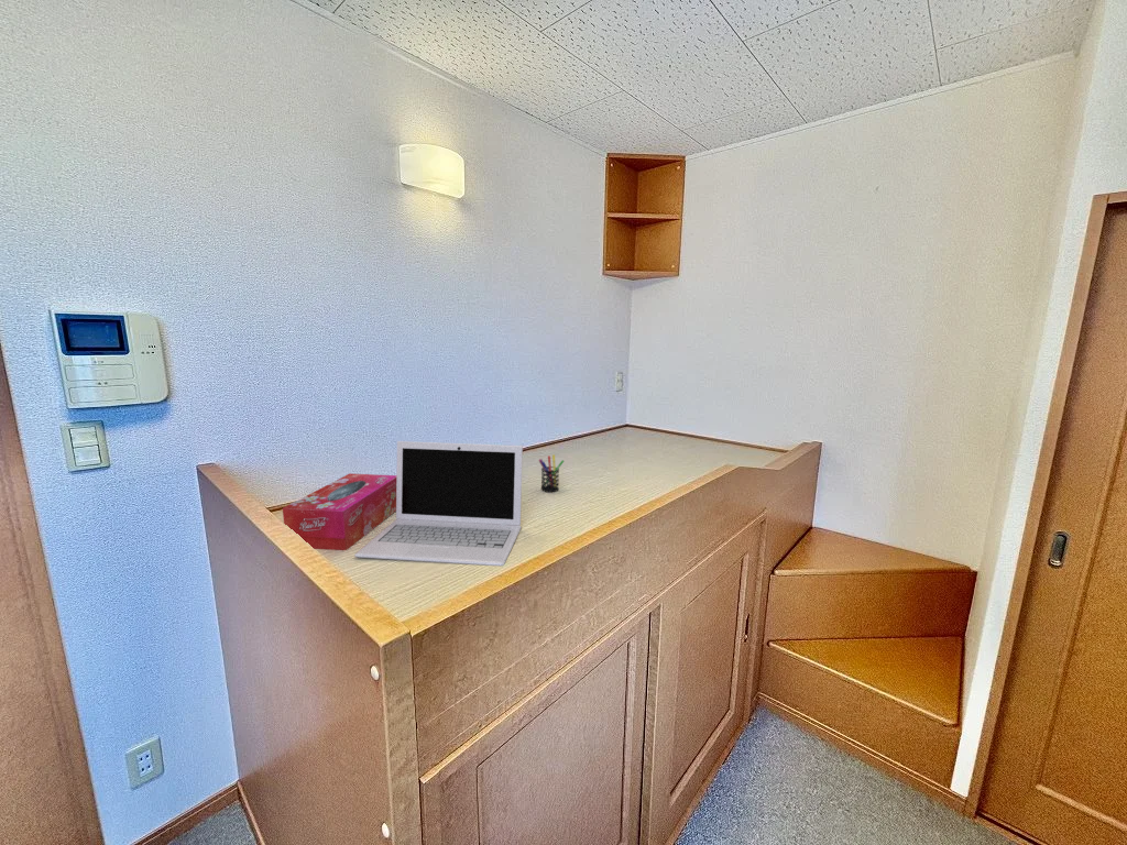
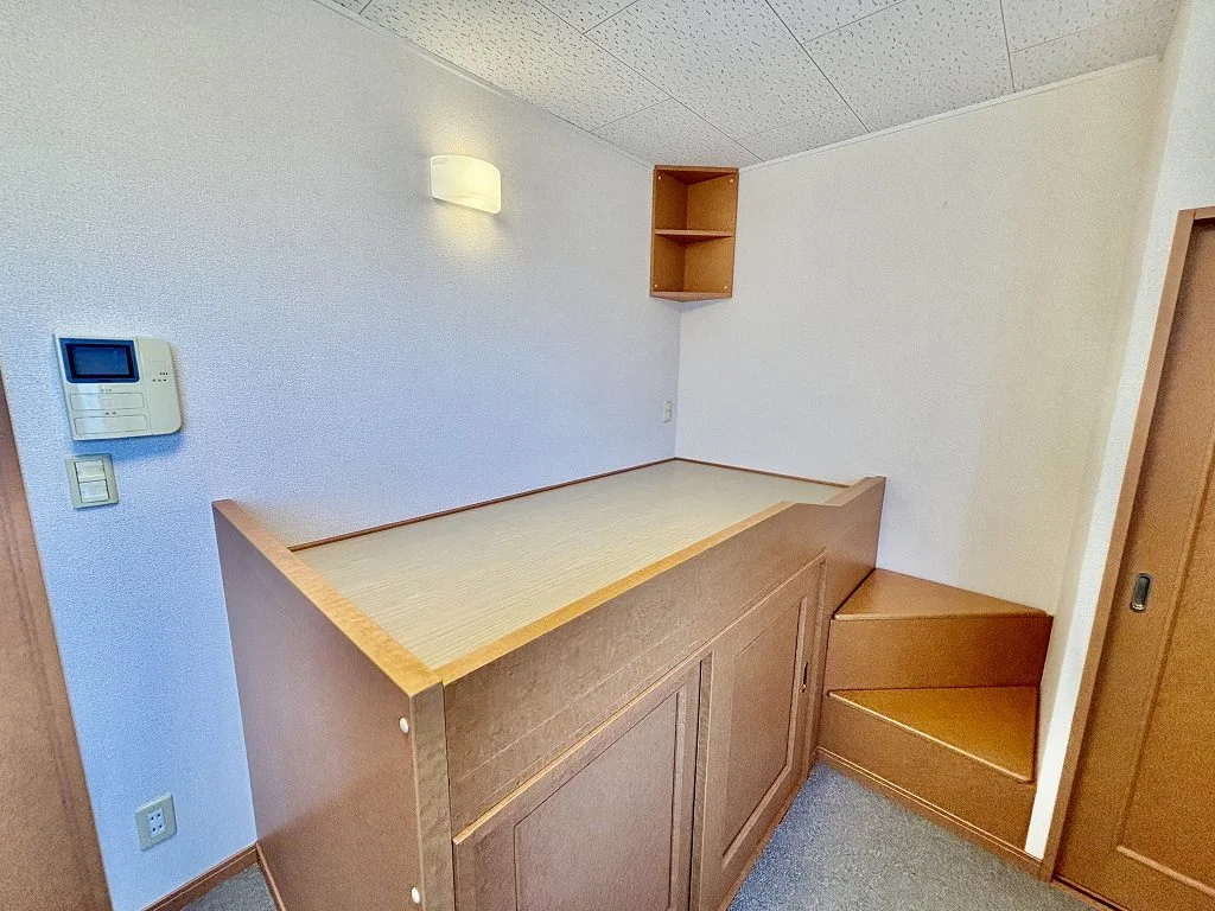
- tissue box [282,472,397,551]
- laptop [353,440,524,567]
- pen holder [538,453,565,493]
